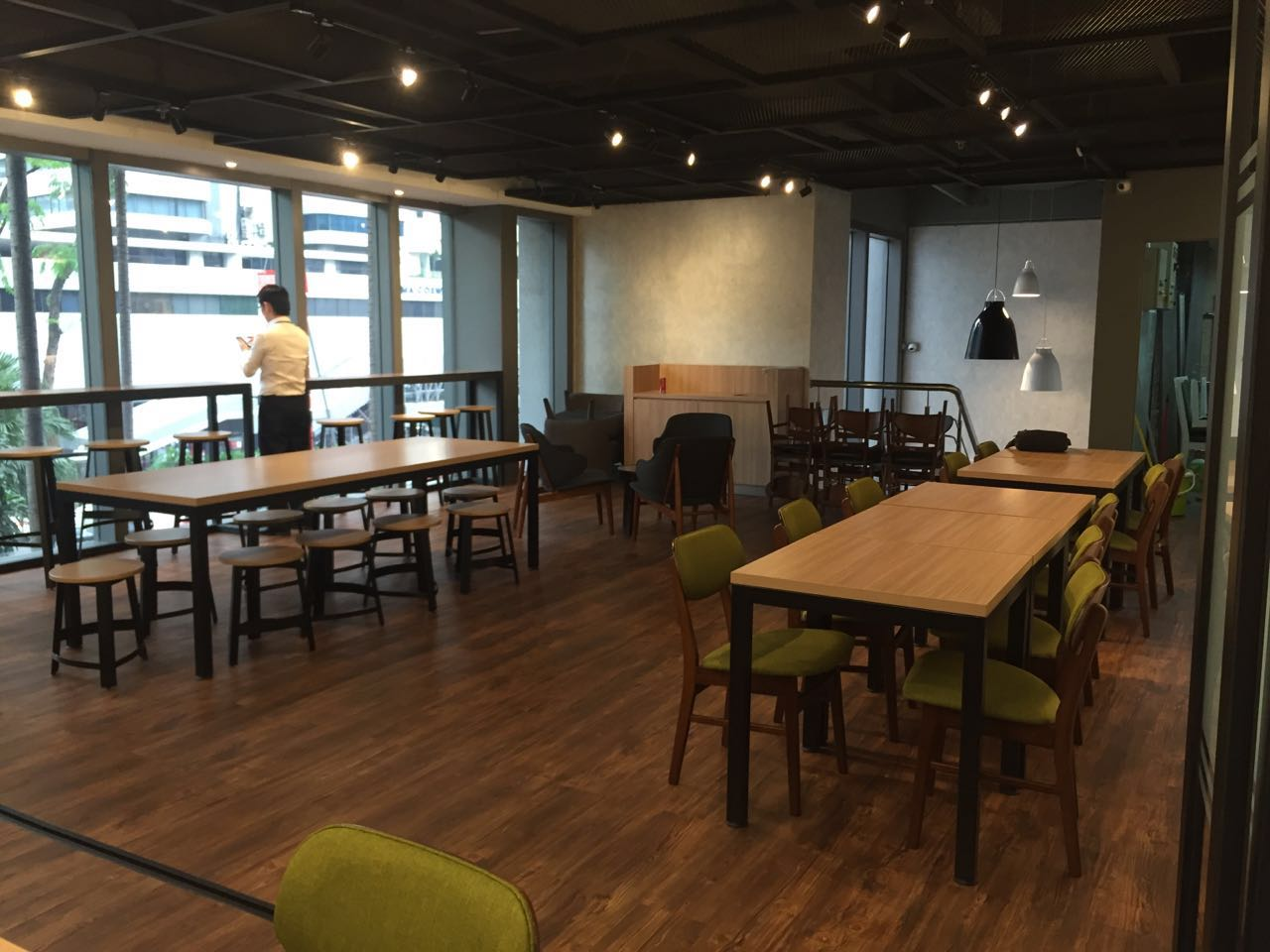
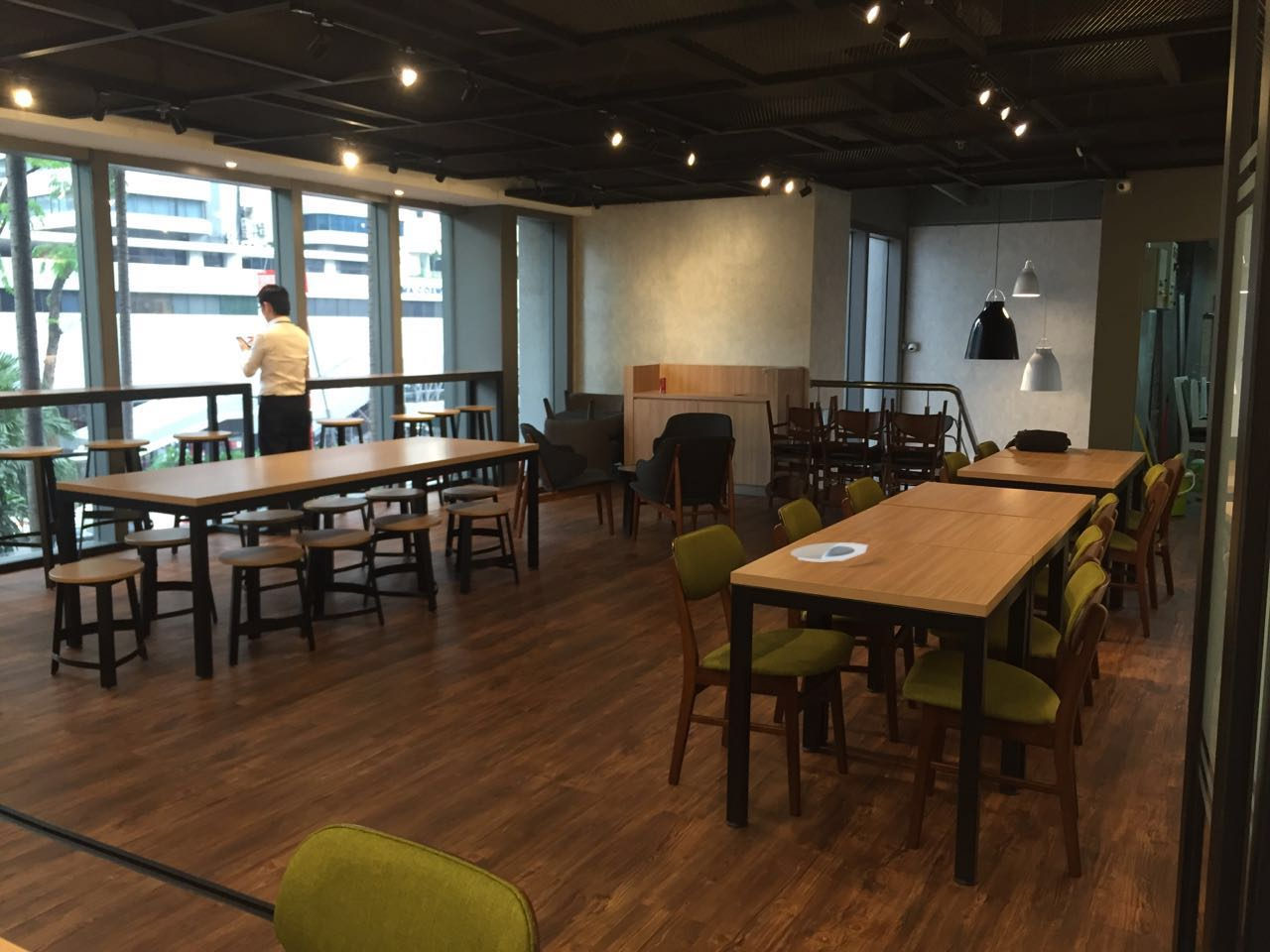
+ plate [790,541,868,562]
